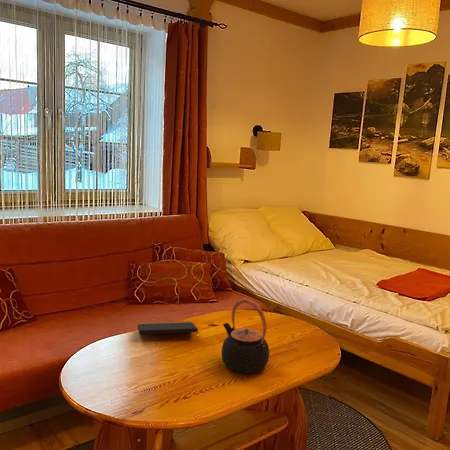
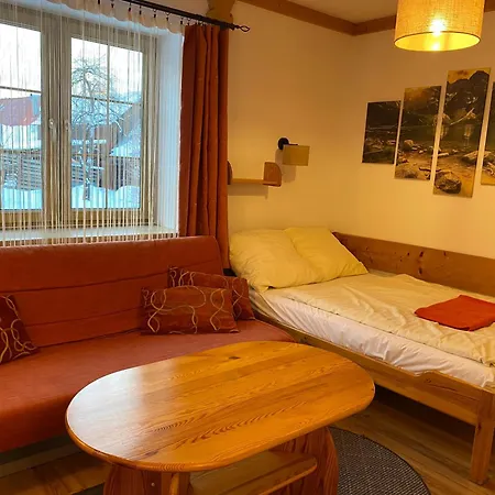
- notepad [137,320,200,340]
- teapot [221,297,270,374]
